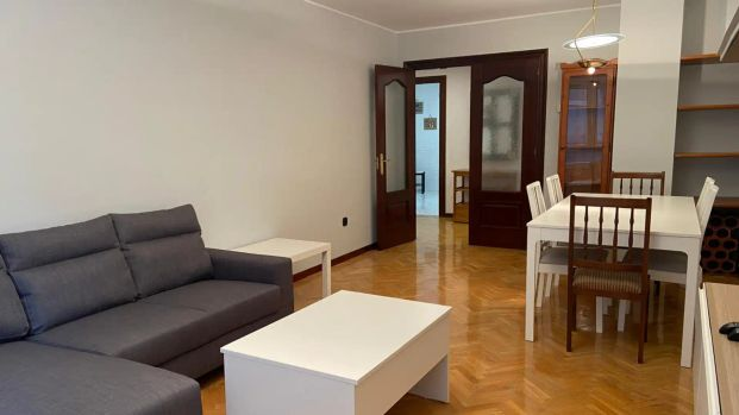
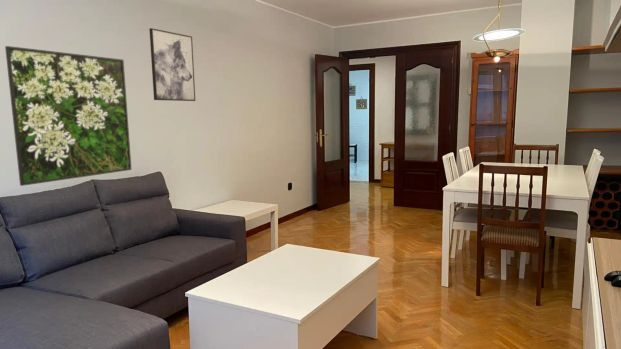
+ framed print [4,45,133,187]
+ wall art [148,27,196,102]
